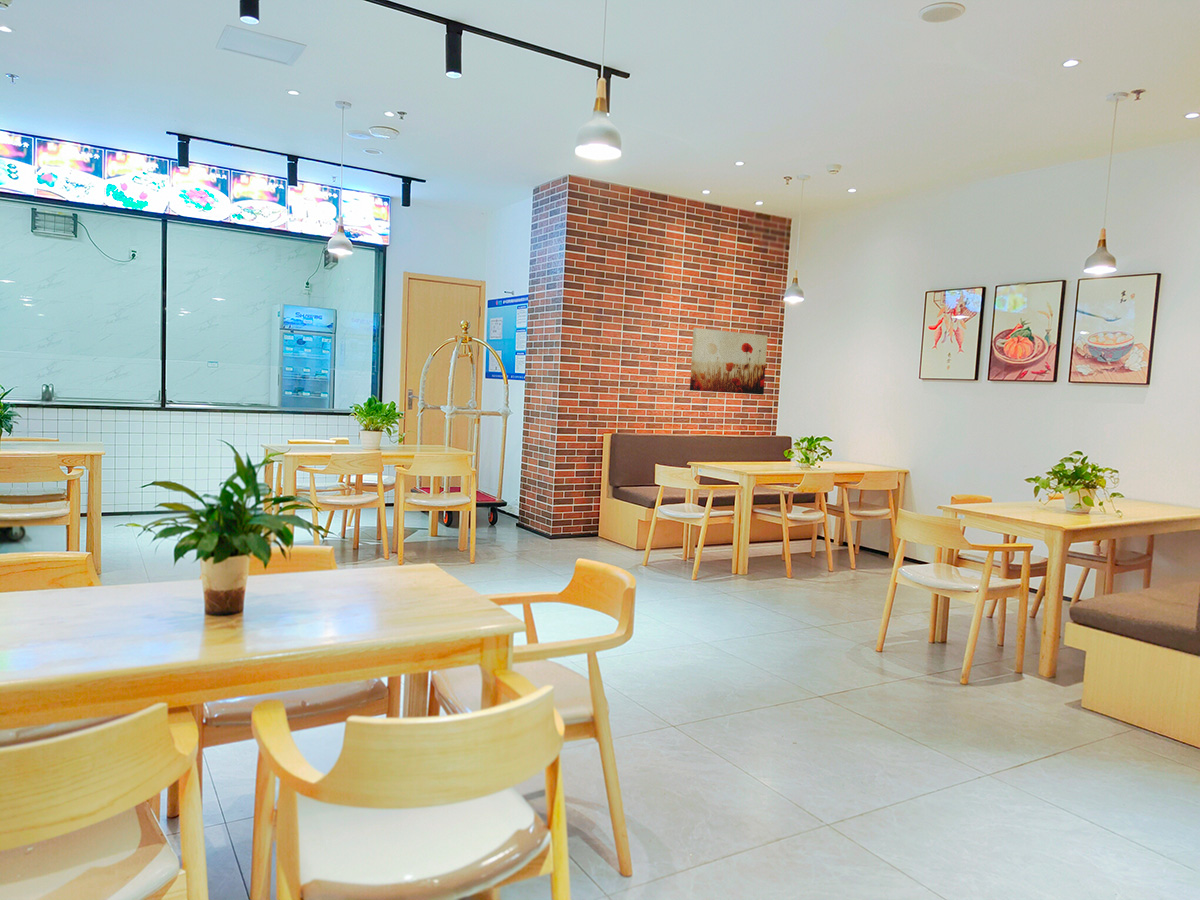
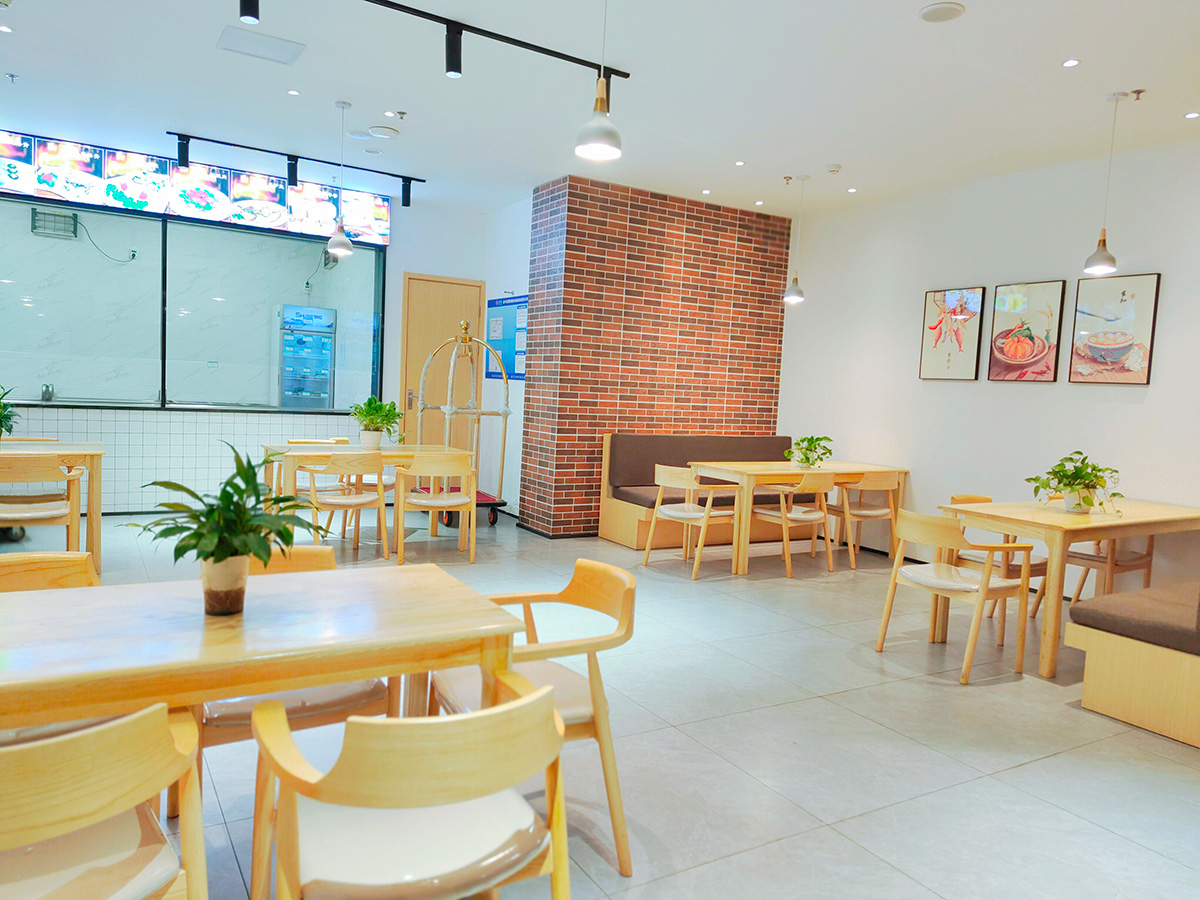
- wall art [689,327,769,396]
